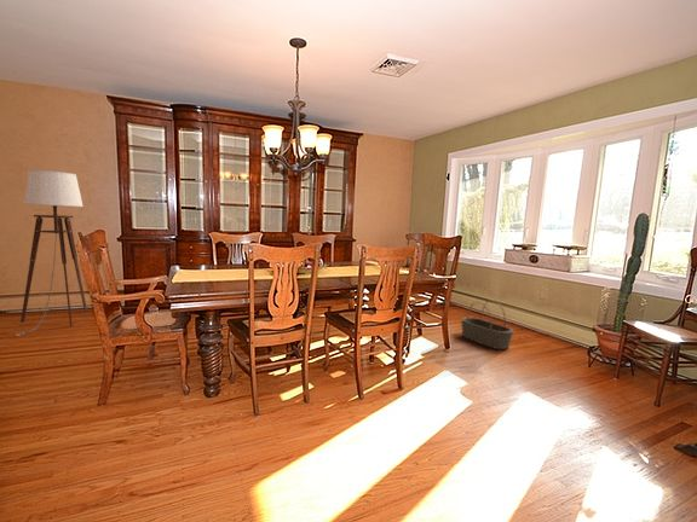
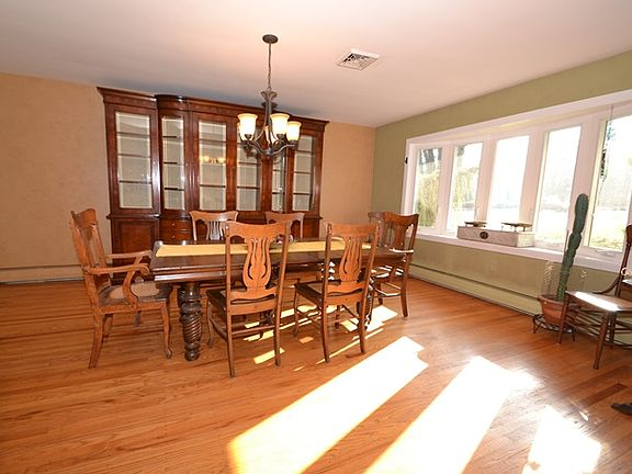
- basket [460,298,514,350]
- floor lamp [15,169,88,337]
